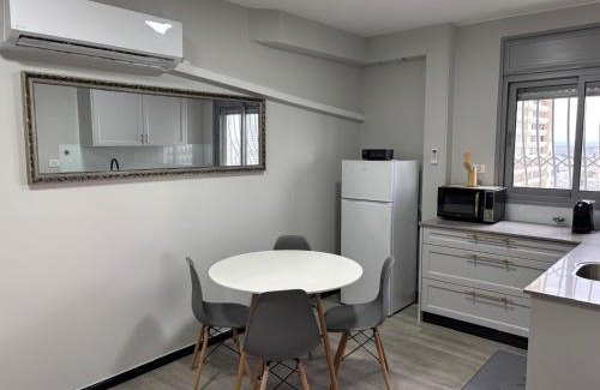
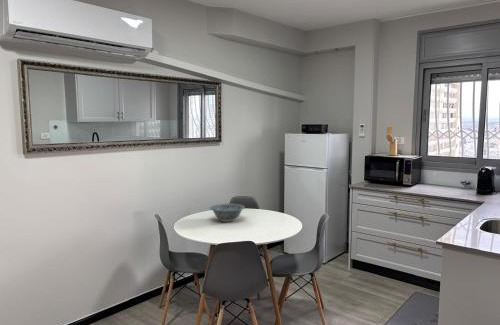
+ decorative bowl [209,203,246,223]
